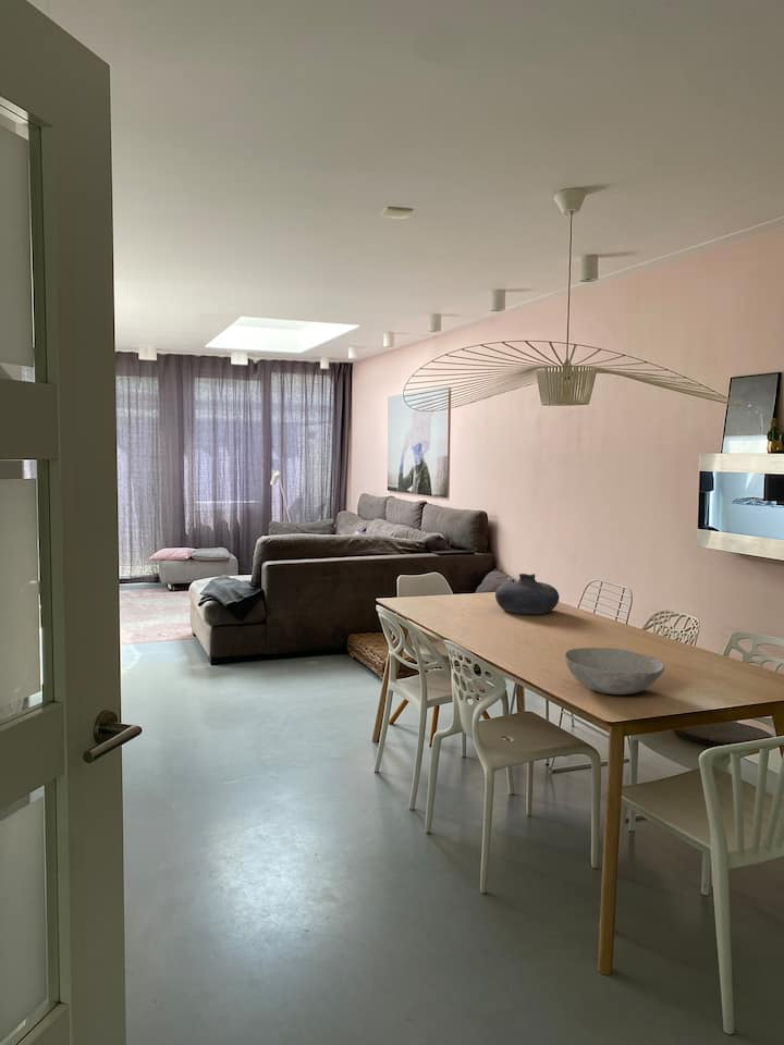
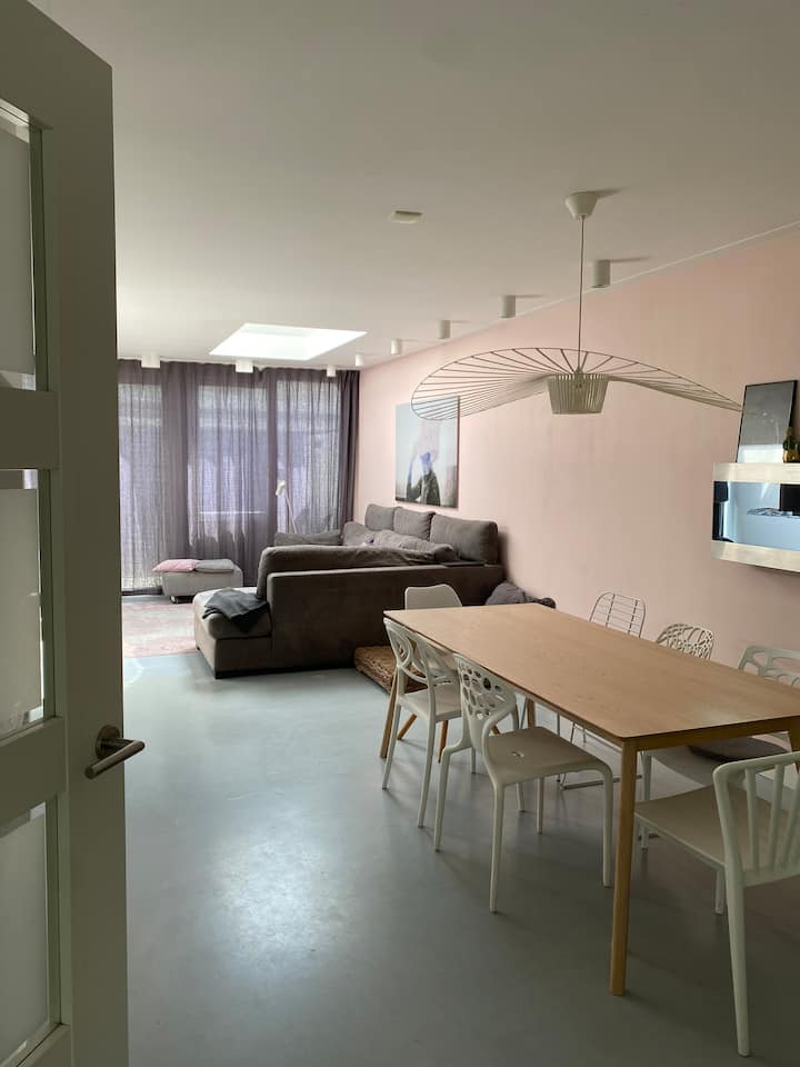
- bowl [564,647,665,696]
- vase [494,573,560,616]
